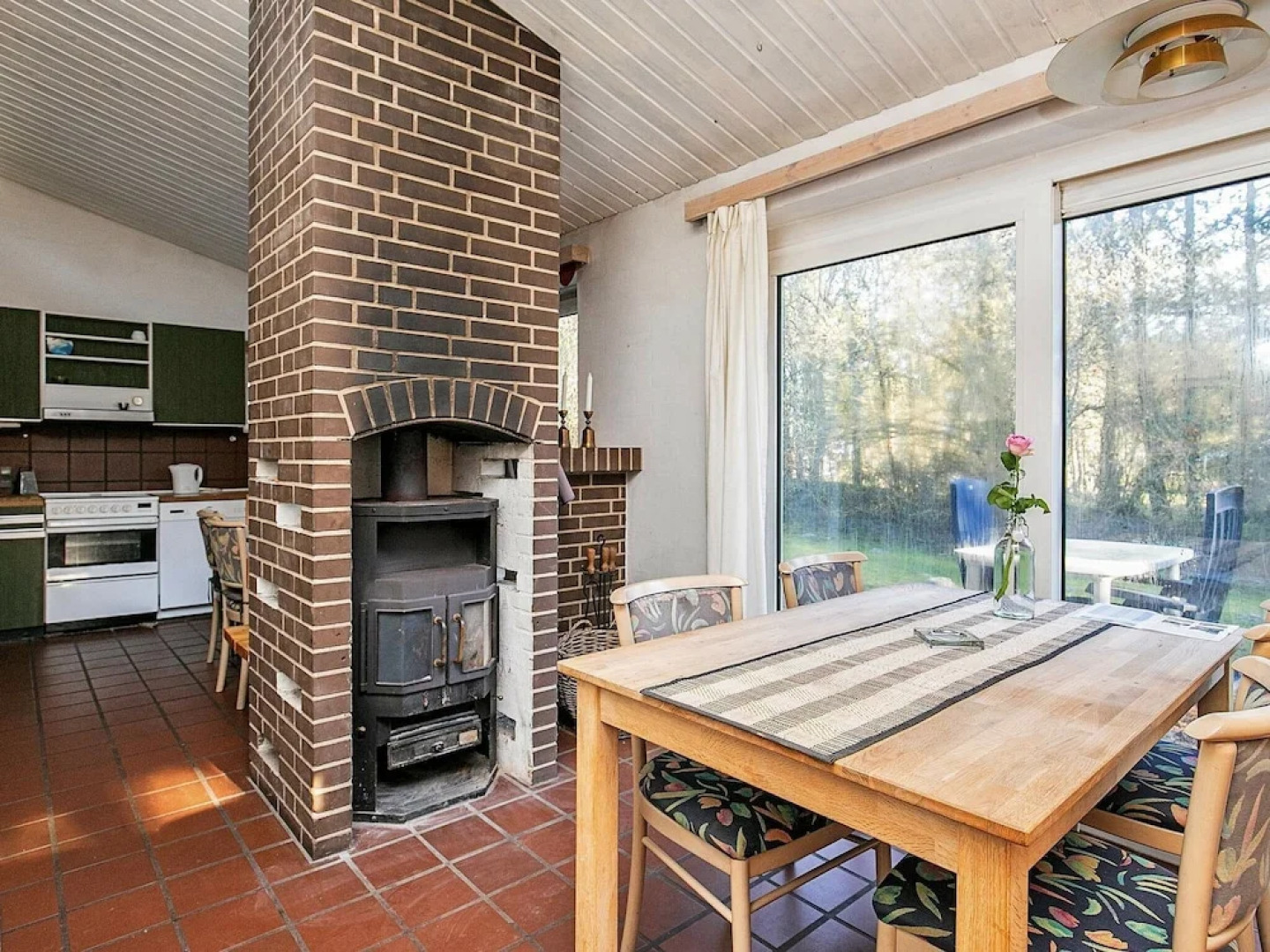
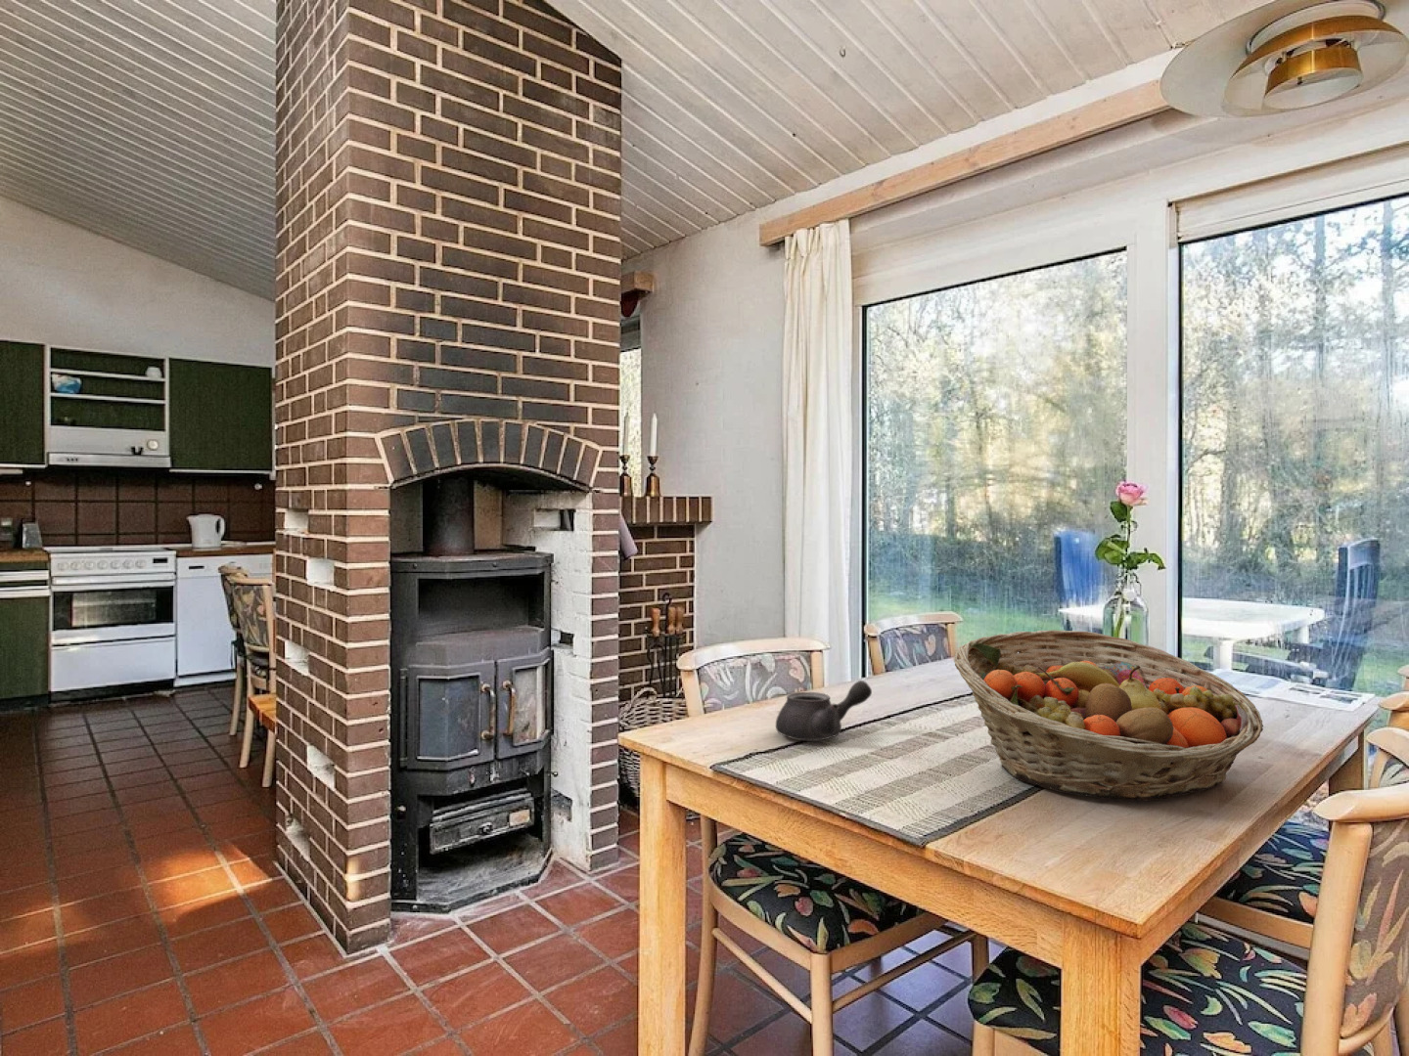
+ fruit basket [953,629,1264,802]
+ teapot [776,680,873,742]
